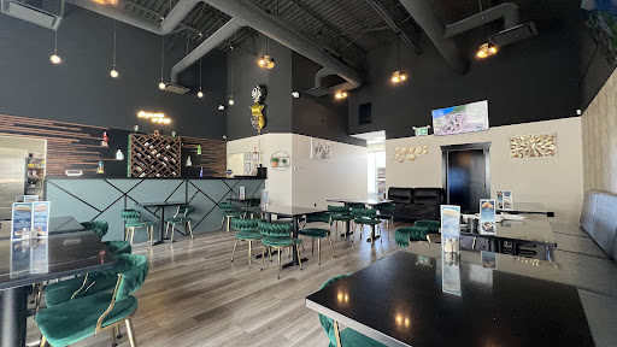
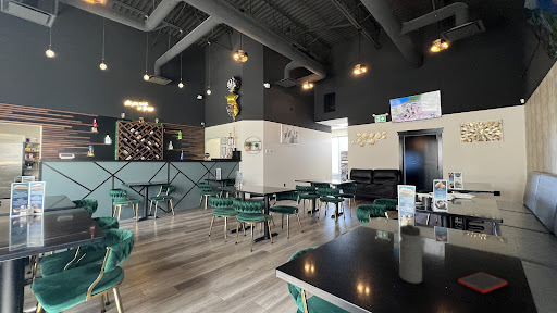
+ water bottle [398,222,423,285]
+ cell phone [457,272,508,295]
